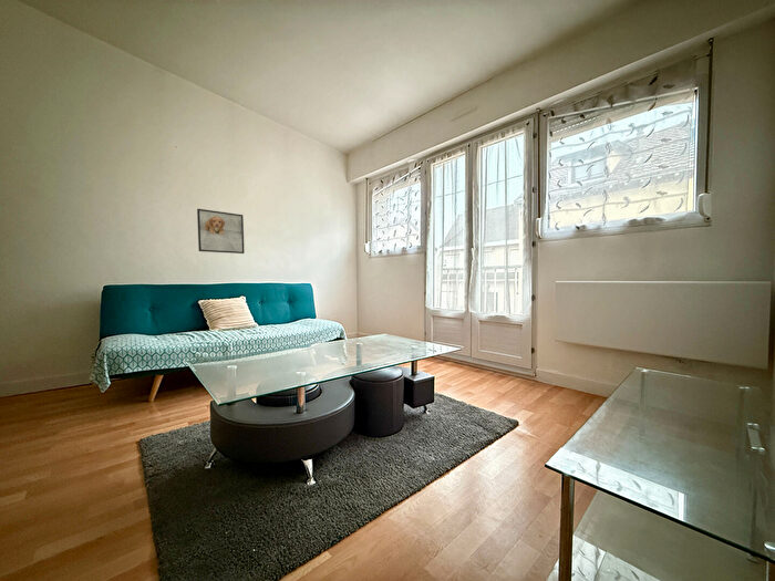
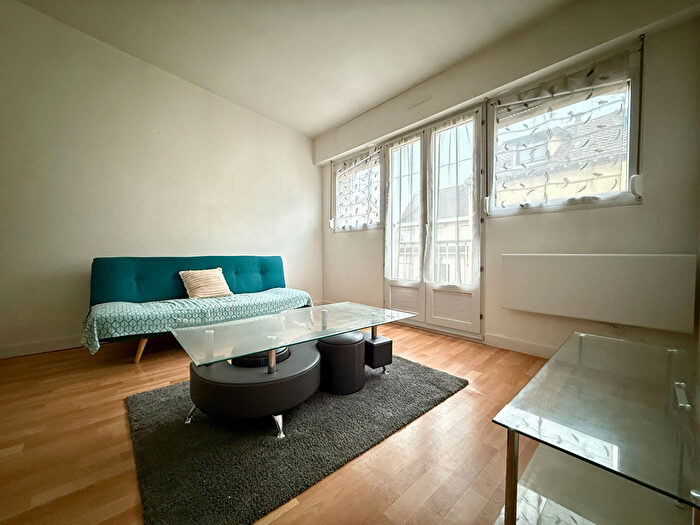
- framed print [196,208,246,255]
